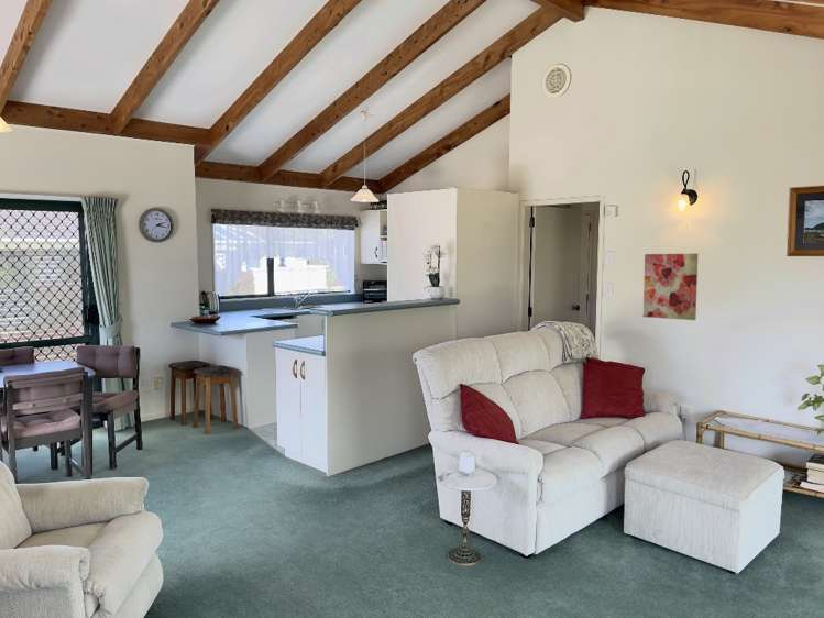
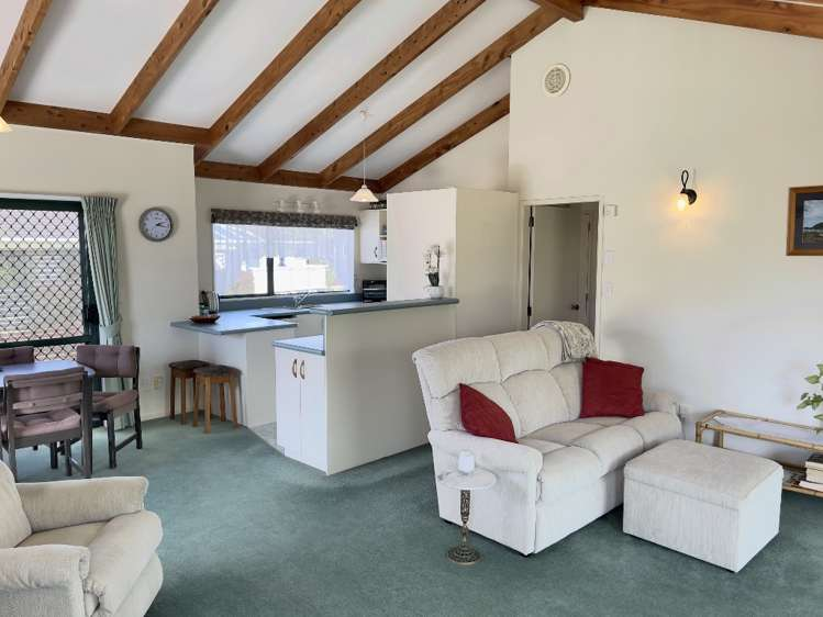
- wall art [642,253,699,321]
